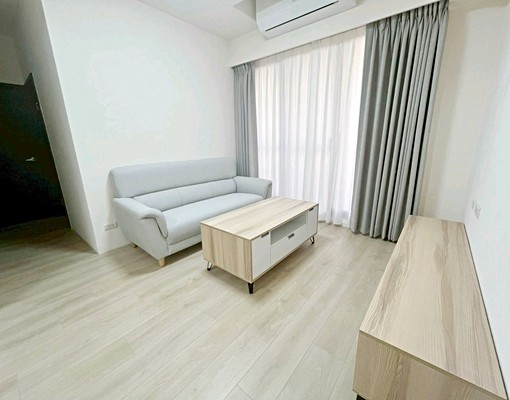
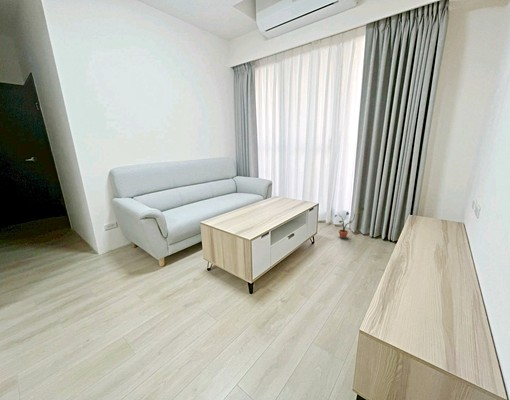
+ potted plant [334,206,365,239]
